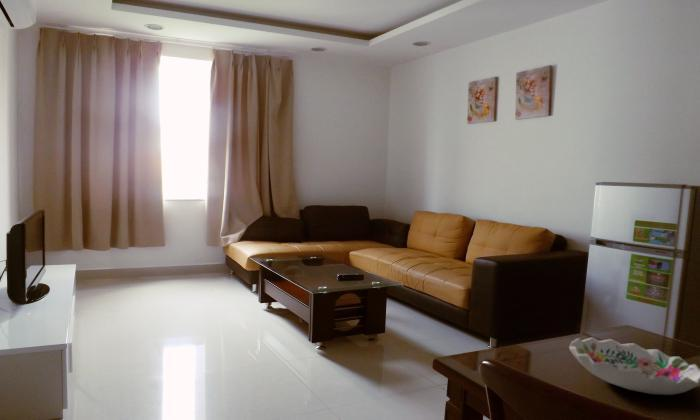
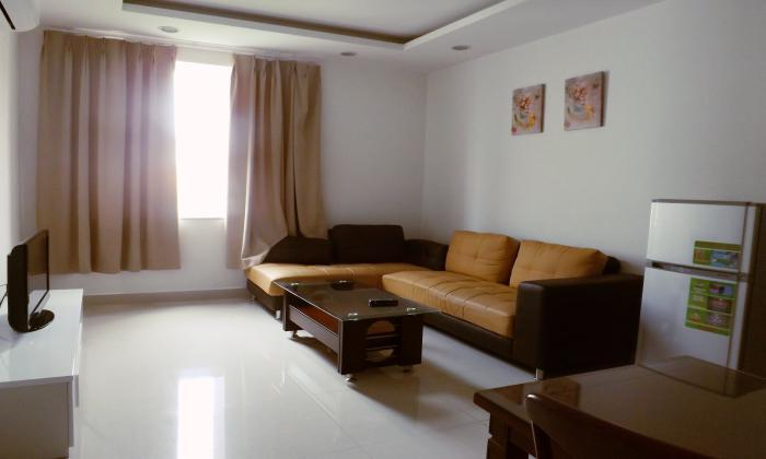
- decorative bowl [568,336,700,396]
